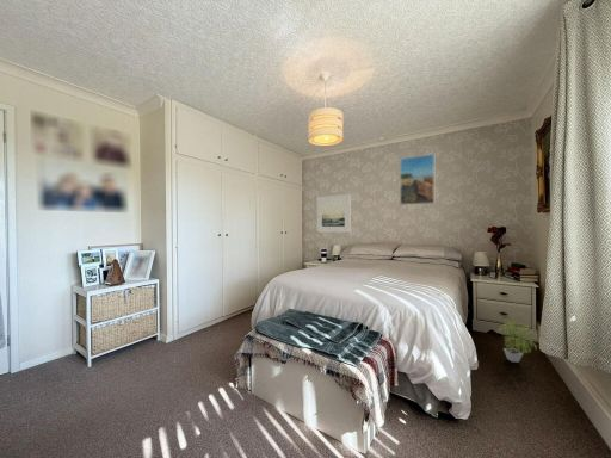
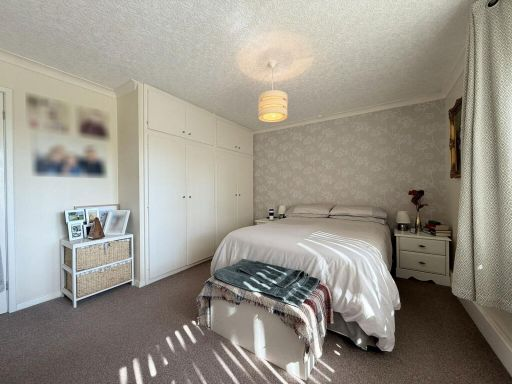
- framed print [399,153,436,206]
- potted plant [495,320,538,364]
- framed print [316,193,352,234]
